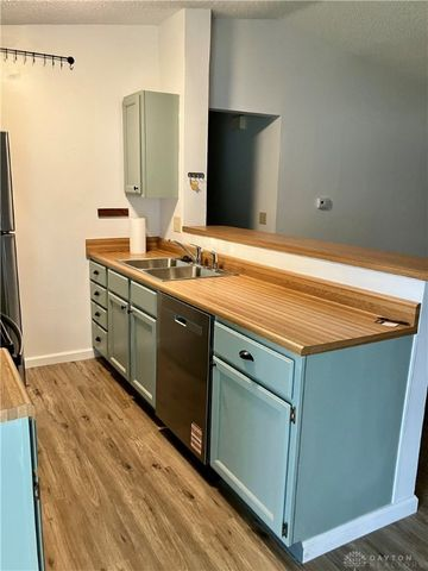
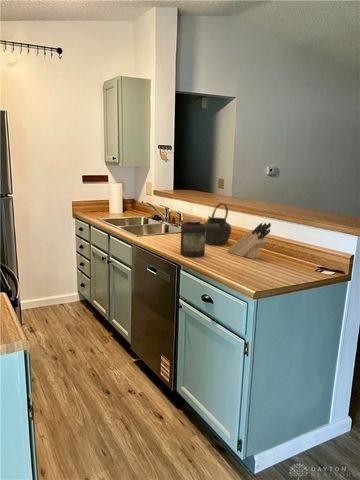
+ kettle [203,202,232,246]
+ knife block [226,222,272,260]
+ jar [180,216,206,258]
